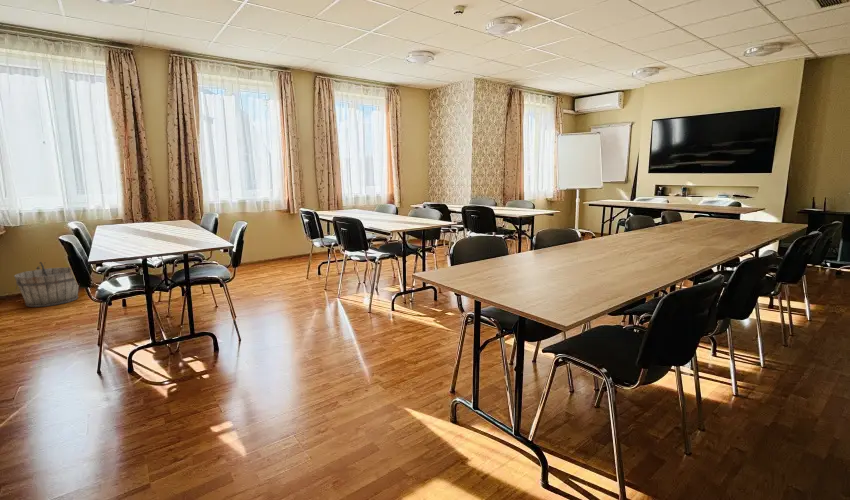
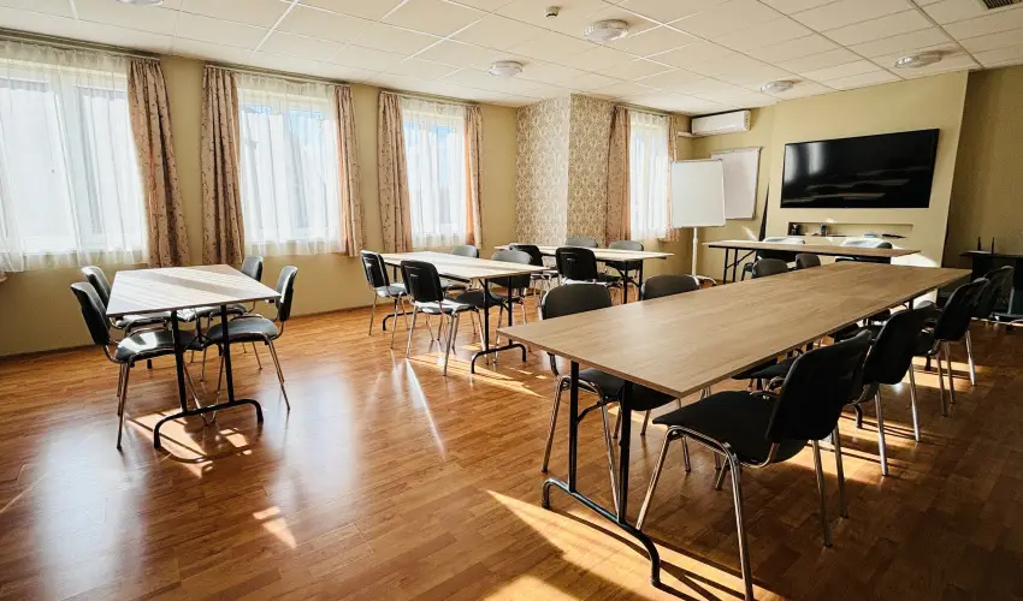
- wooden bucket [13,261,80,308]
